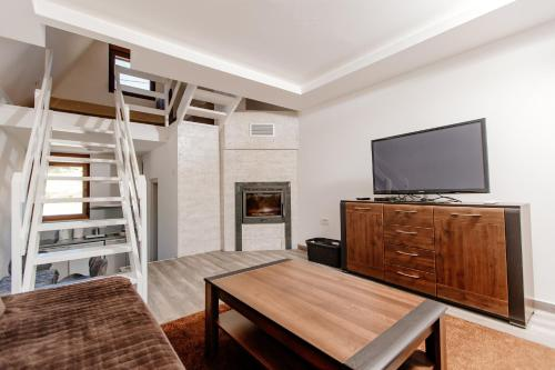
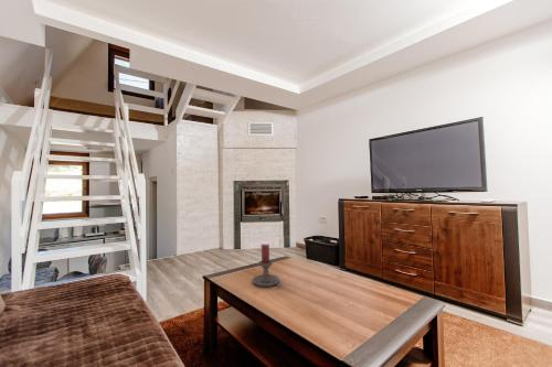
+ candle holder [251,244,283,288]
